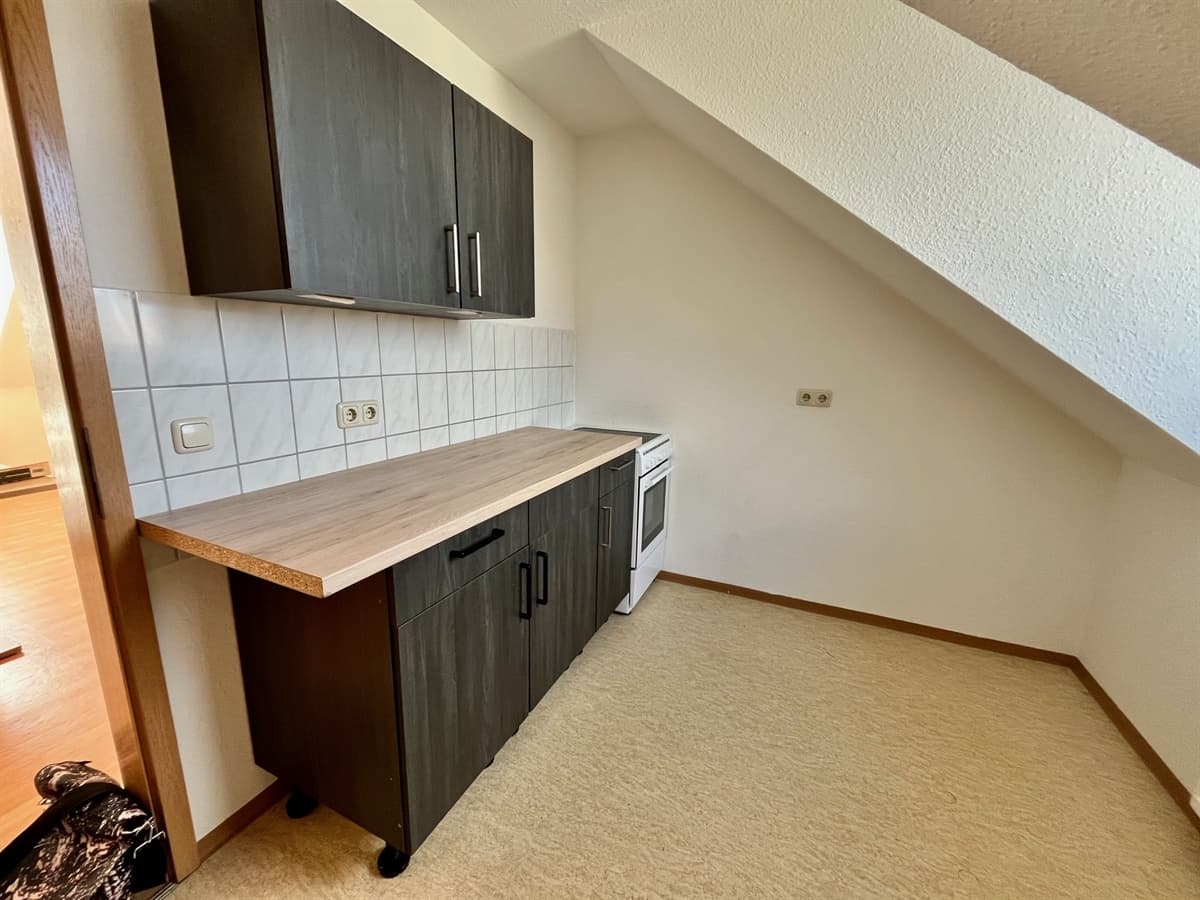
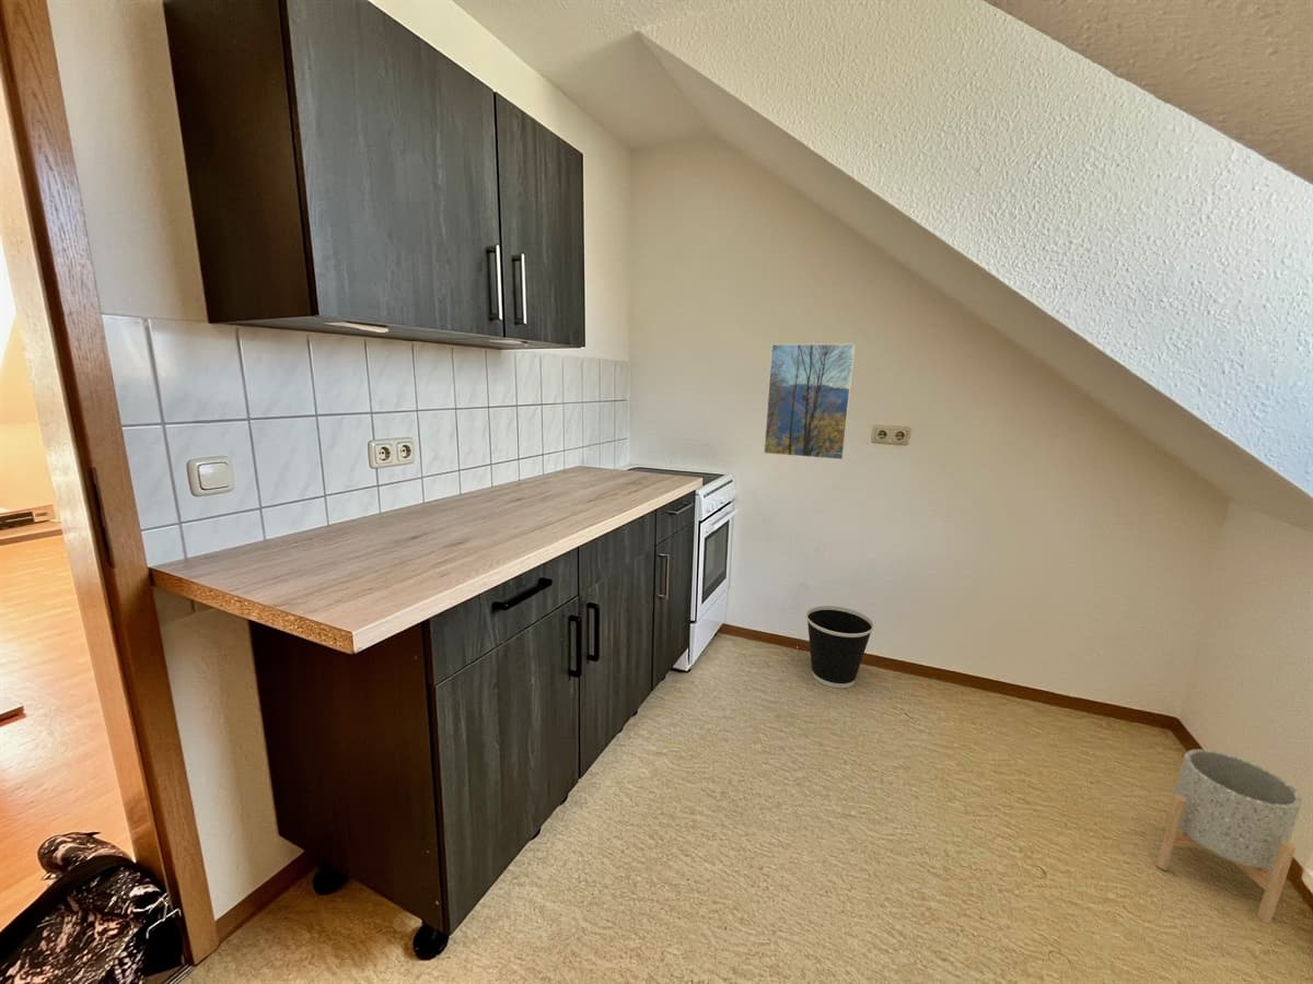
+ planter [1155,748,1303,924]
+ wastebasket [805,605,875,689]
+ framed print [763,342,857,461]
